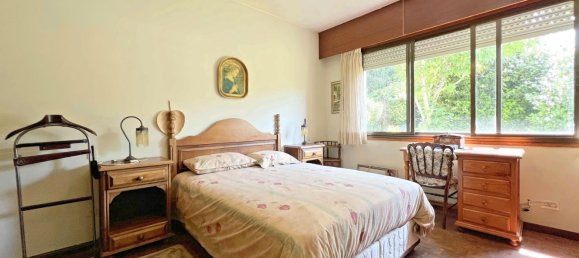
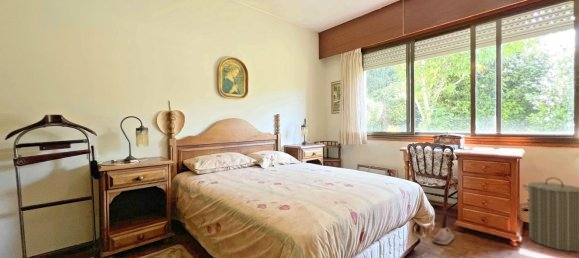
+ shoe [432,226,455,246]
+ laundry hamper [522,176,579,252]
